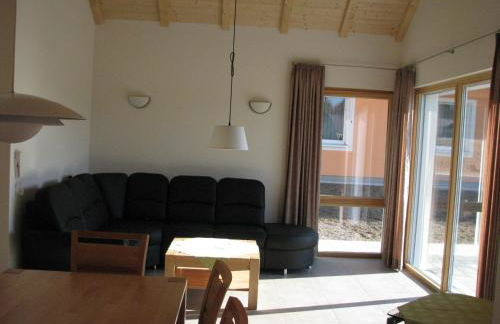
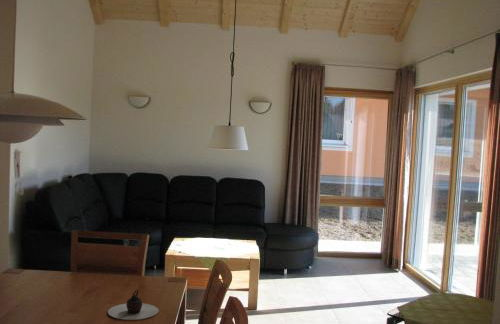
+ teapot [107,289,160,321]
